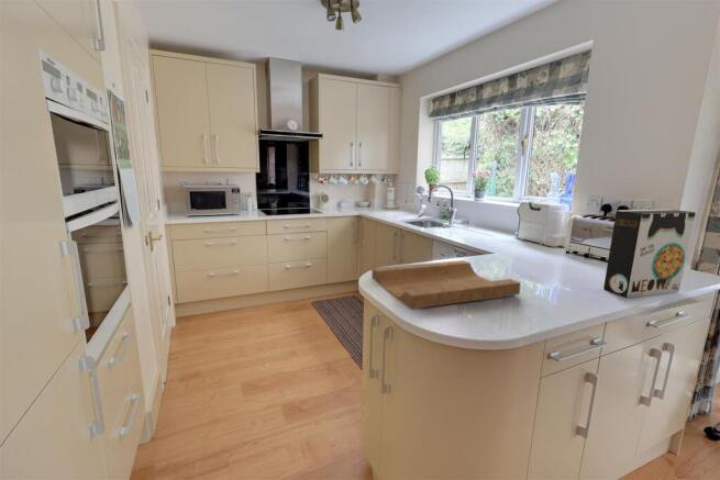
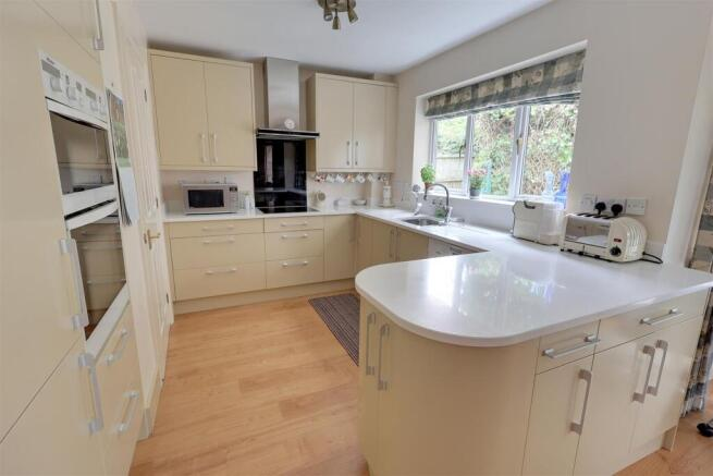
- cereal box [602,209,697,299]
- cutting board [370,259,522,310]
